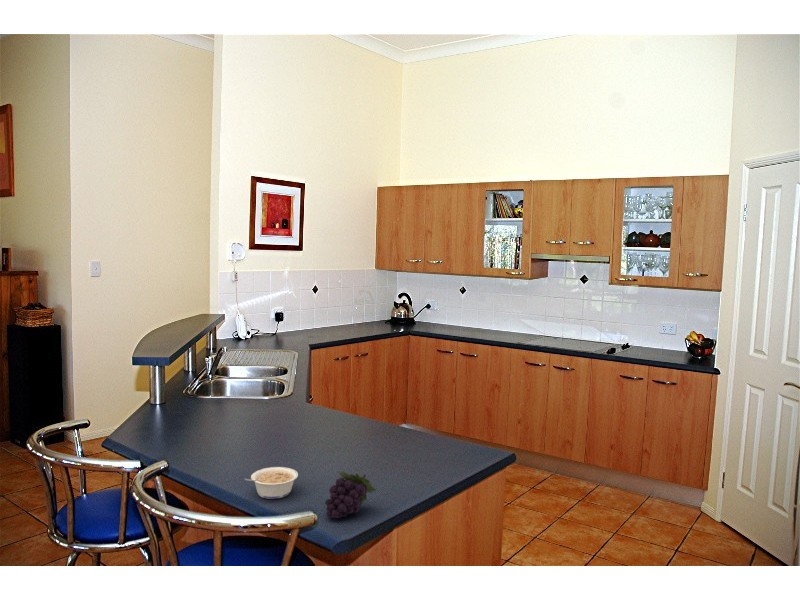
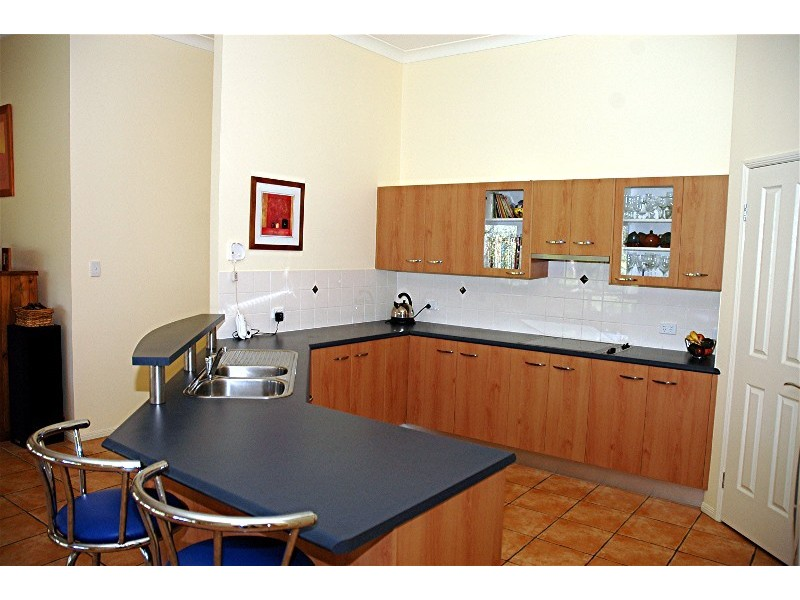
- fruit [324,470,377,519]
- legume [244,466,299,500]
